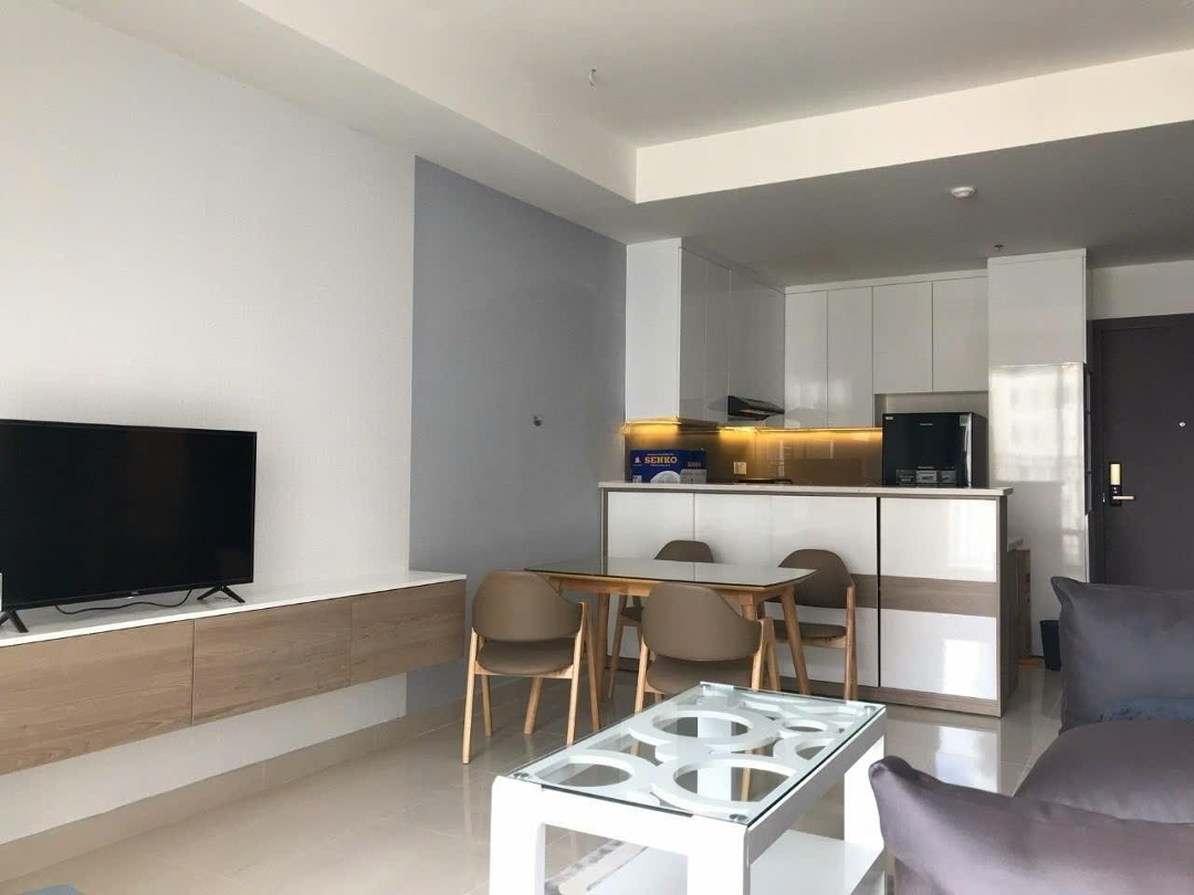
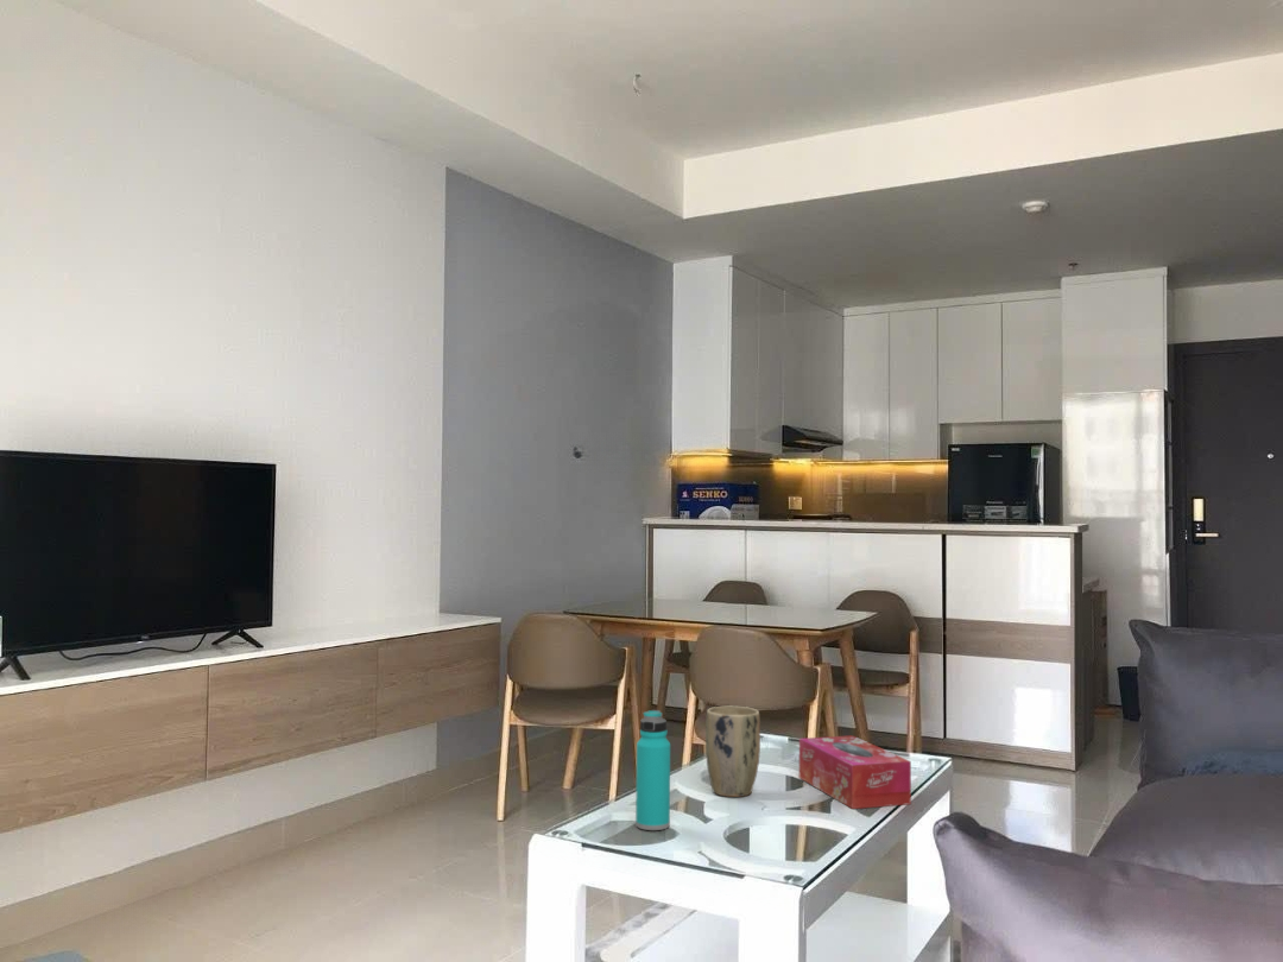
+ water bottle [634,709,671,831]
+ tissue box [798,734,912,810]
+ plant pot [704,705,761,798]
